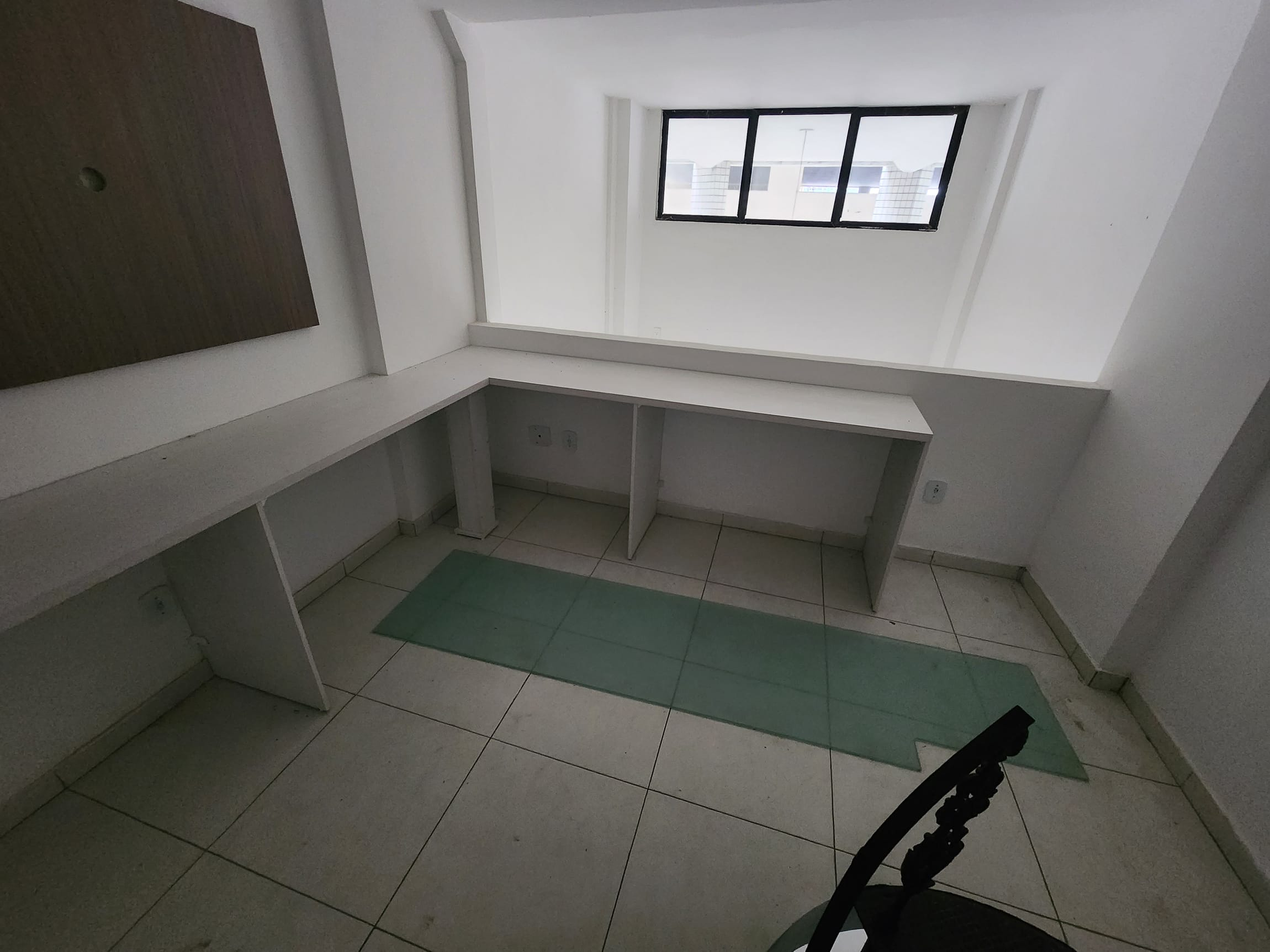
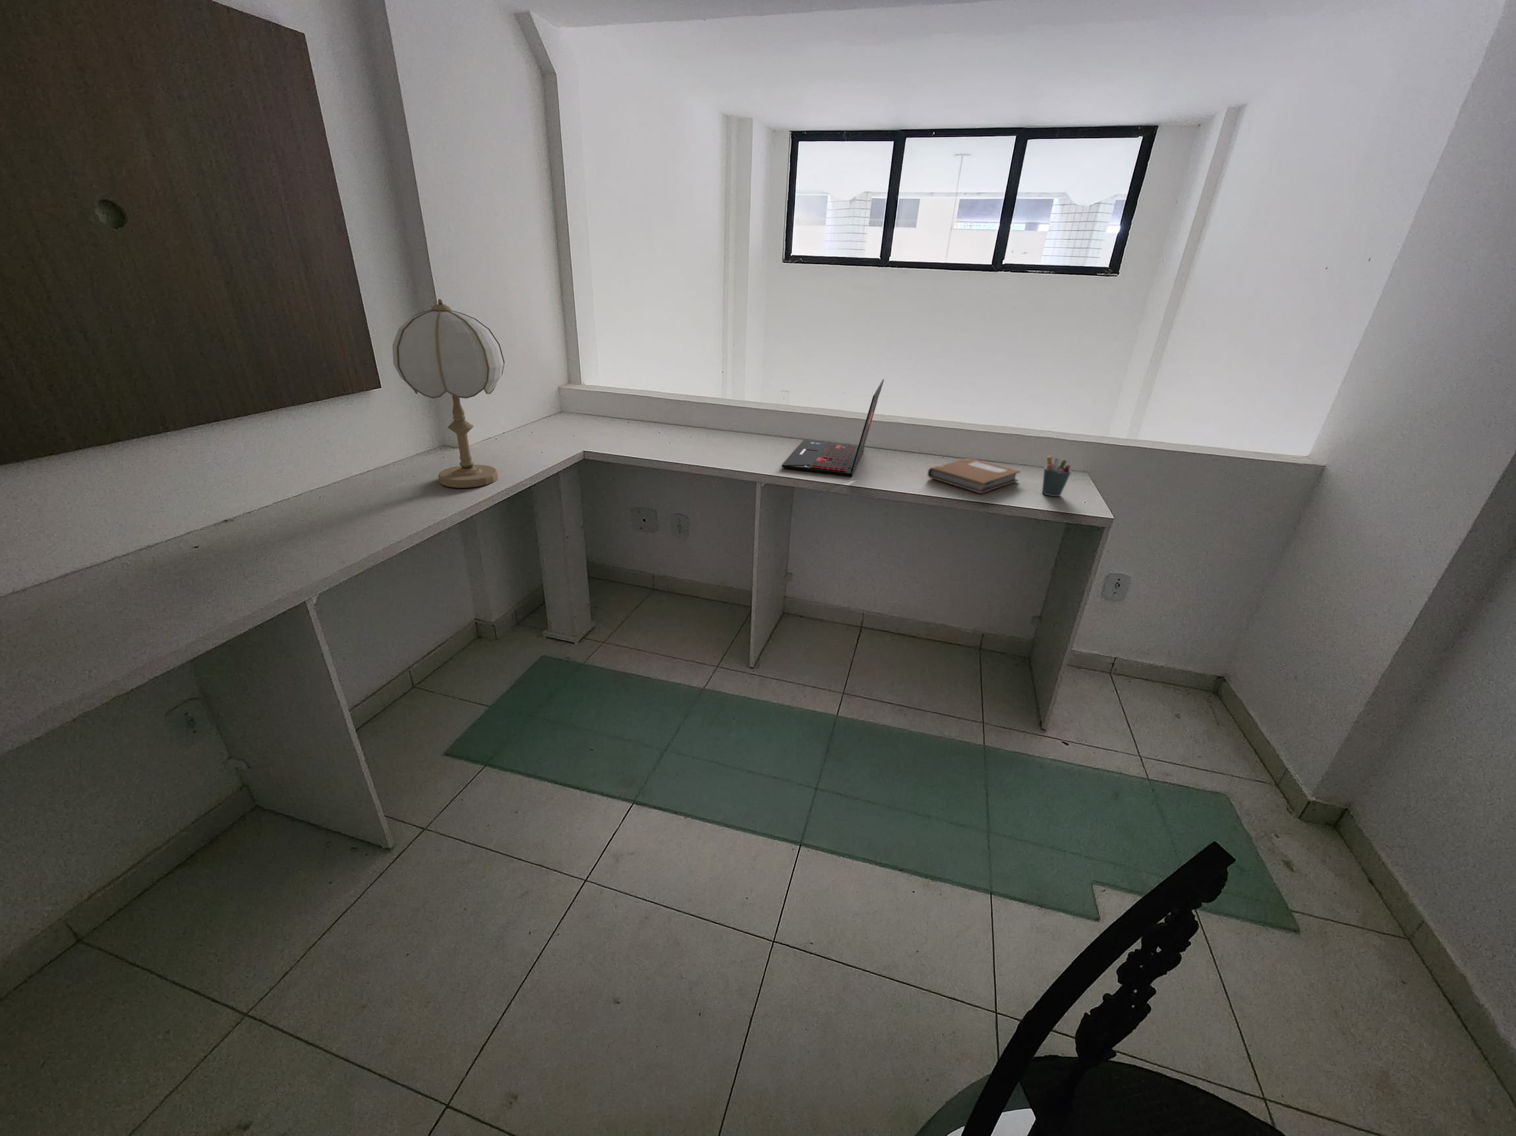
+ laptop [781,378,885,477]
+ pen holder [1041,456,1072,498]
+ table lamp [392,298,505,488]
+ notebook [926,457,1021,494]
